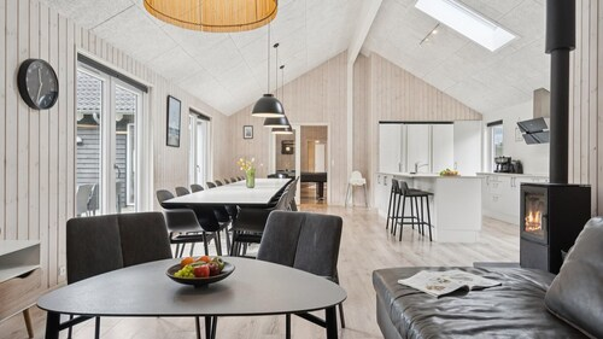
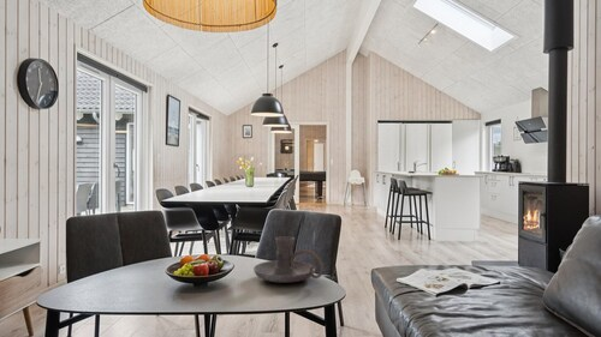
+ candle holder [252,235,325,284]
